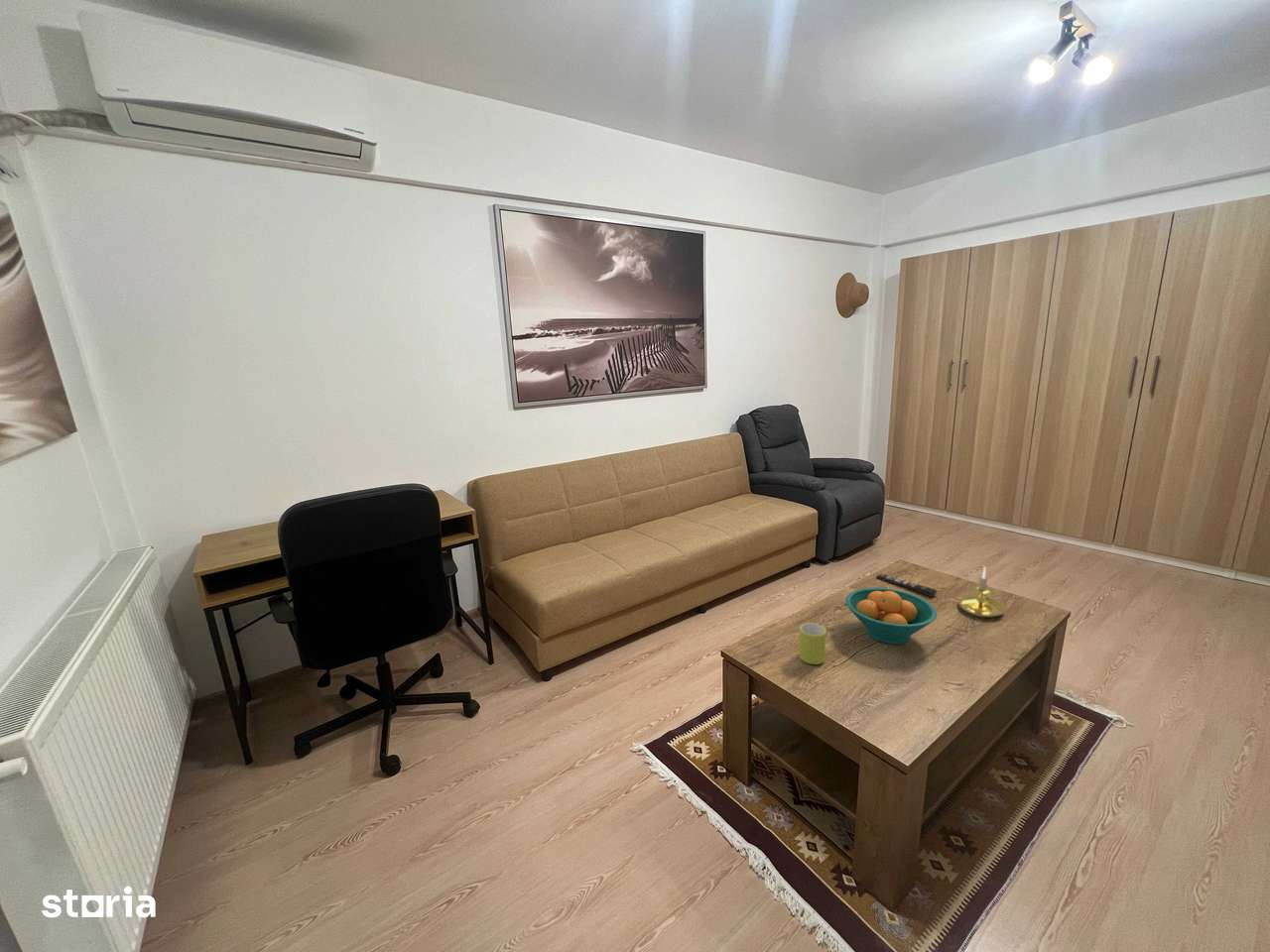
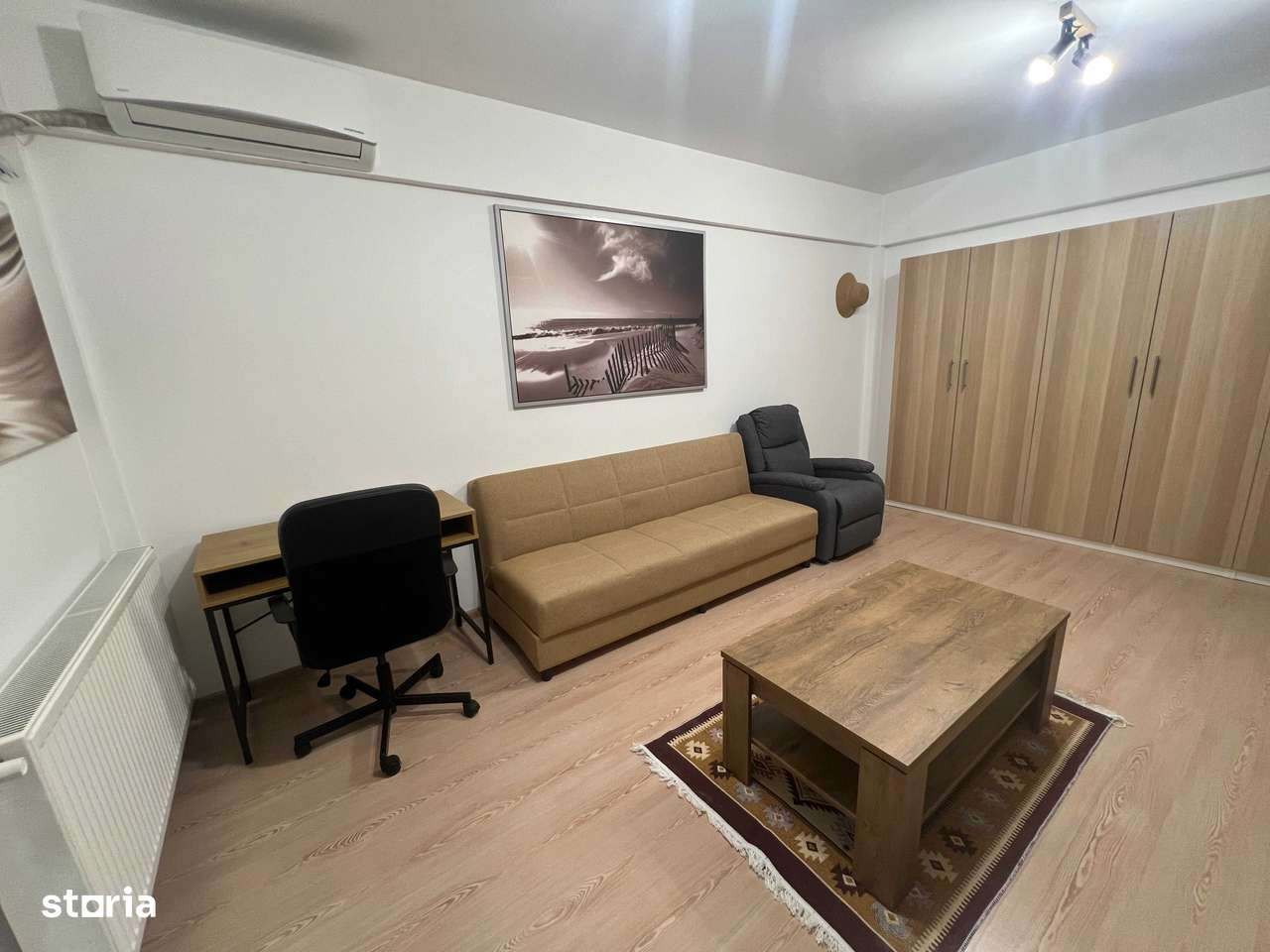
- remote control [875,572,938,598]
- candle holder [956,565,1005,619]
- mug [798,622,828,665]
- fruit bowl [844,587,938,645]
